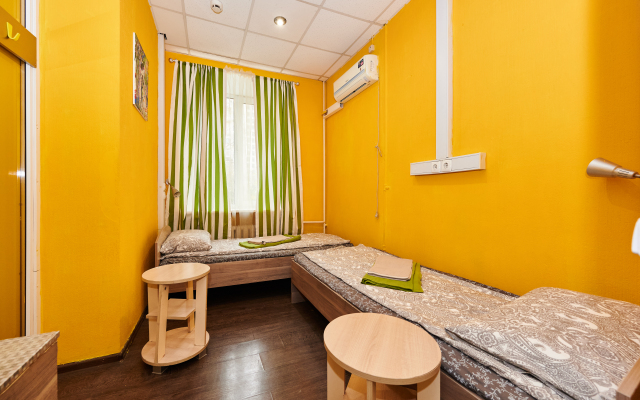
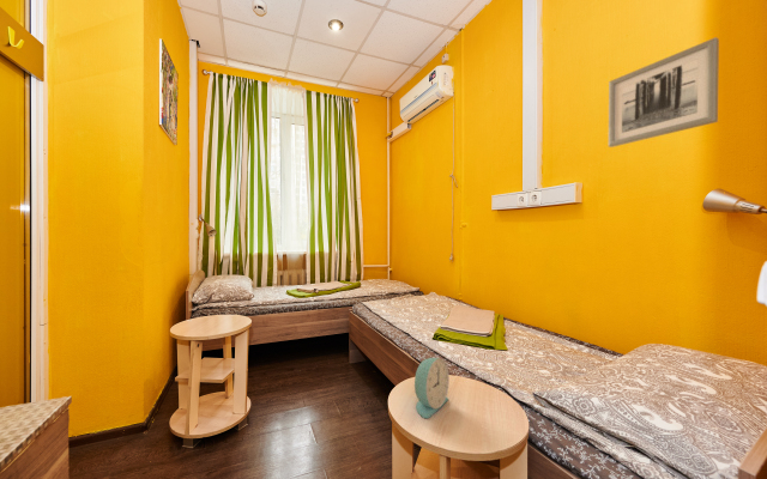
+ alarm clock [413,357,451,419]
+ wall art [608,36,720,148]
